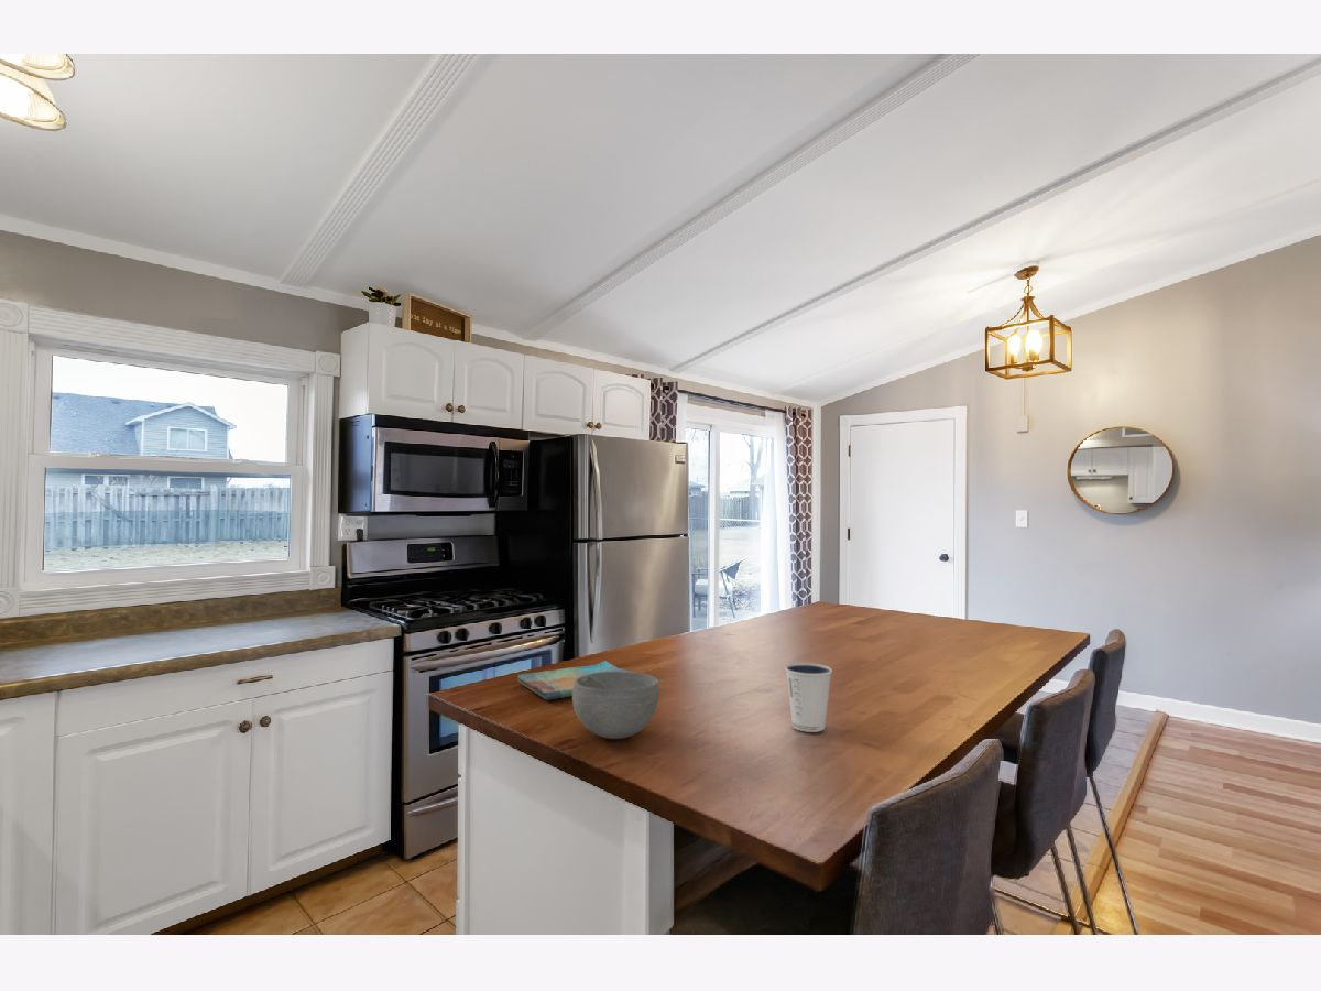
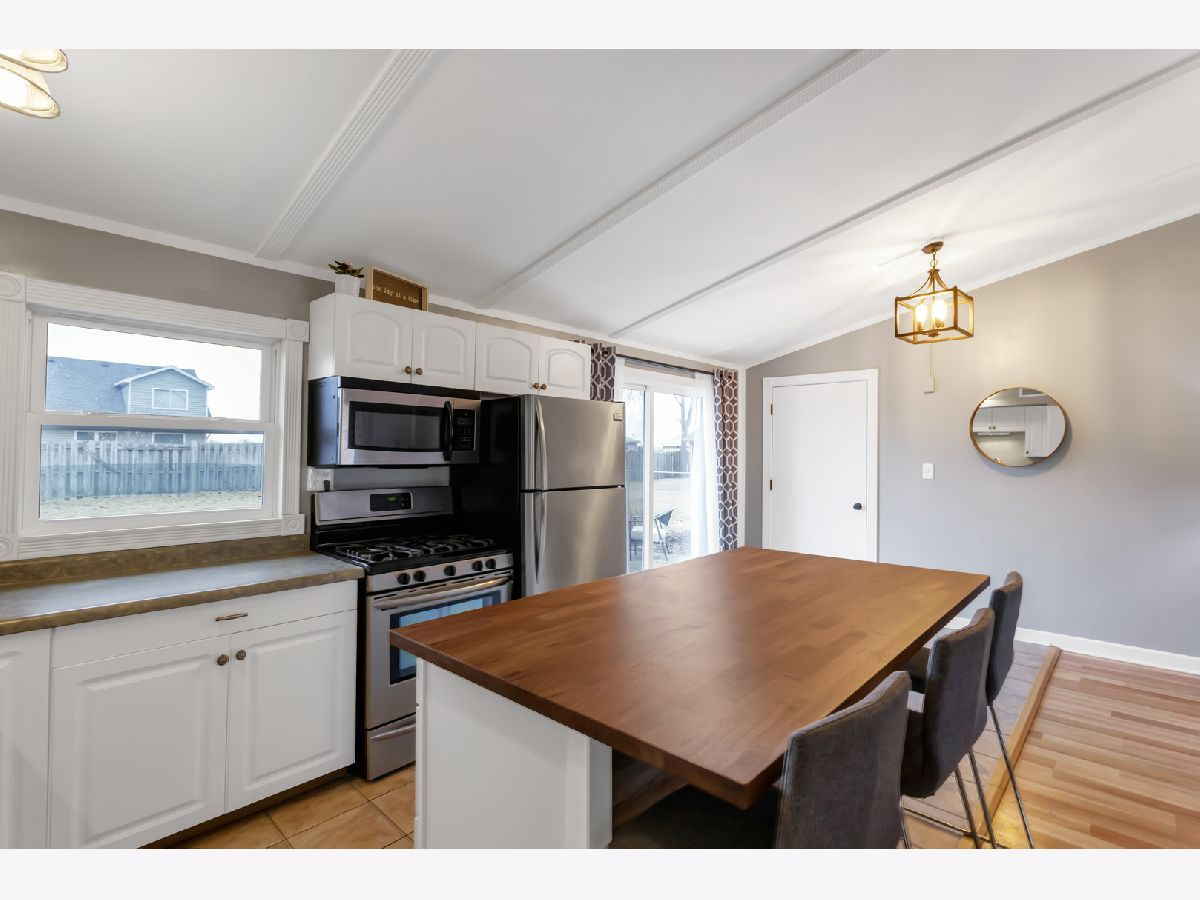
- bowl [571,671,660,740]
- dish towel [516,660,636,701]
- dixie cup [784,662,833,733]
